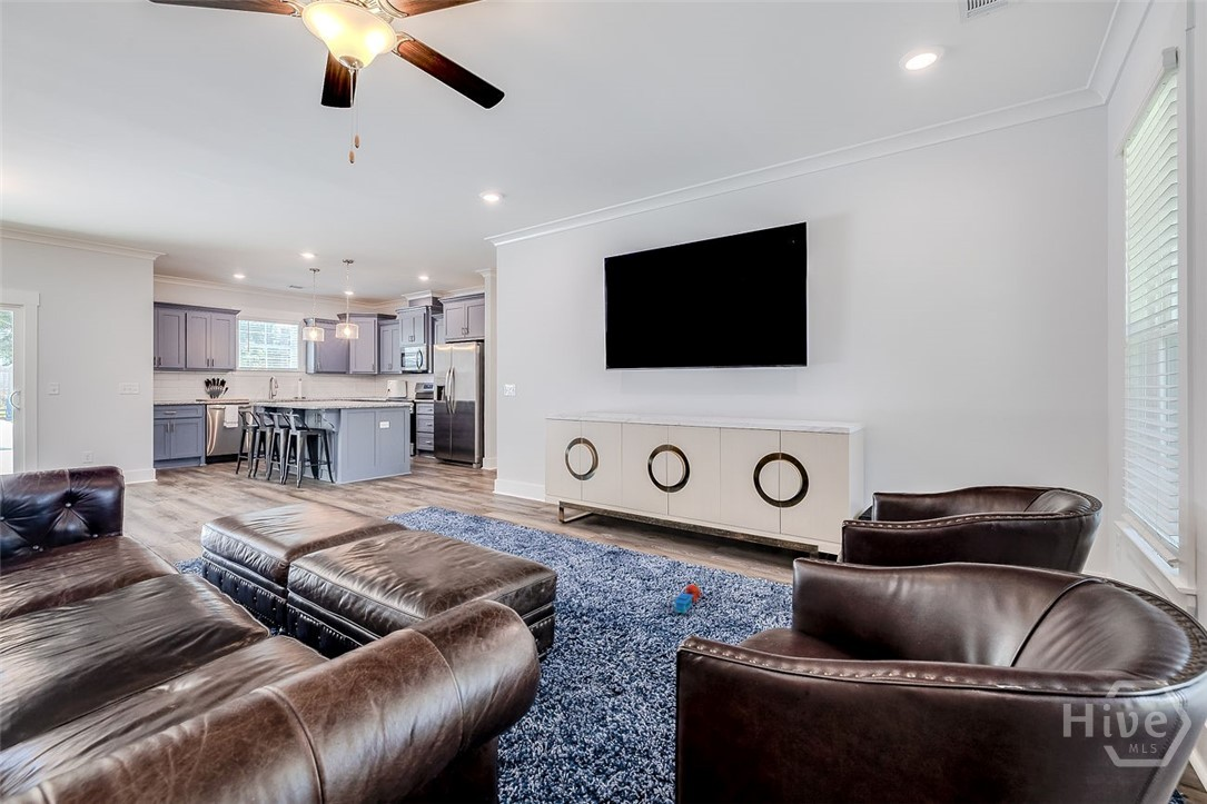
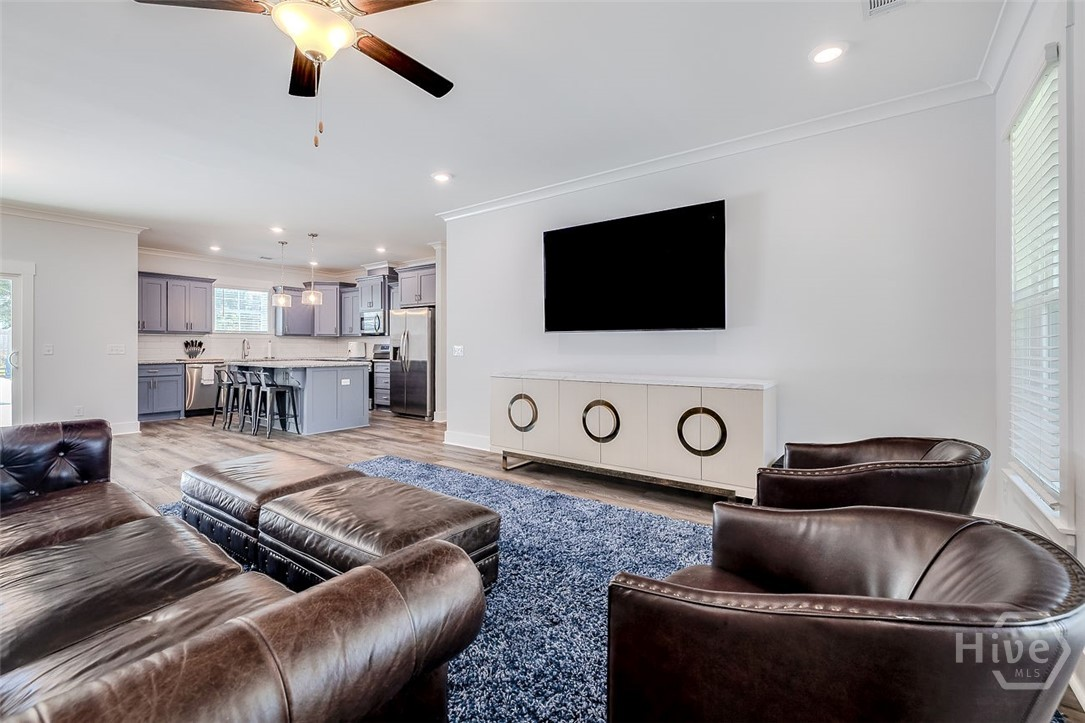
- toy train [672,582,702,614]
